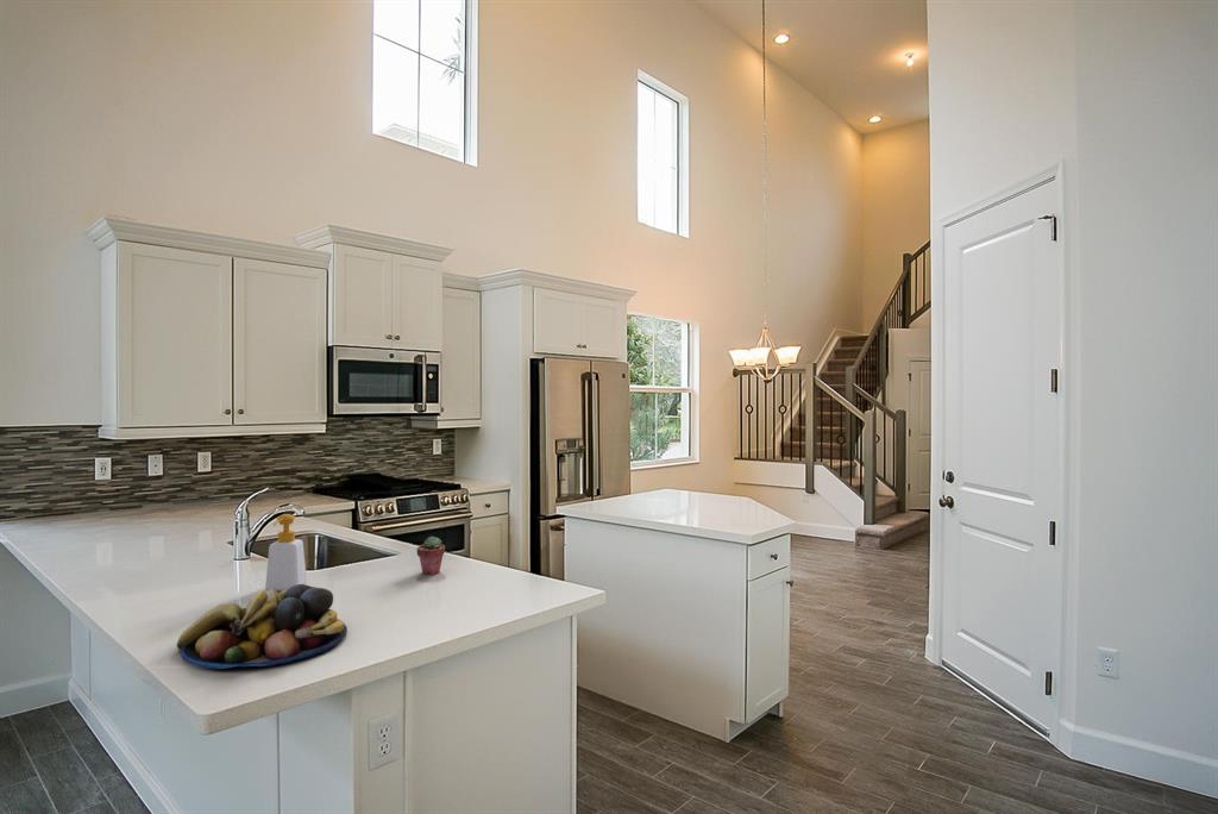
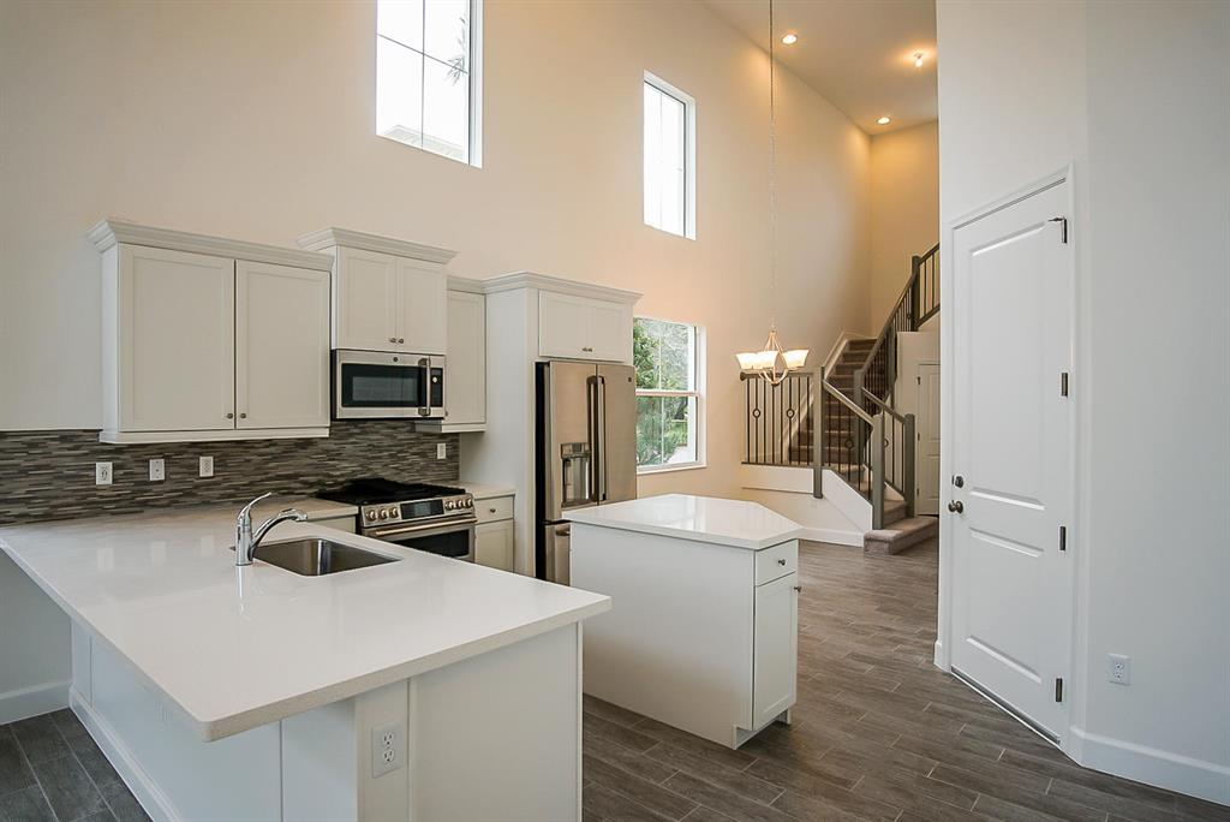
- potted succulent [416,536,446,576]
- soap bottle [264,513,308,593]
- fruit bowl [176,584,349,670]
